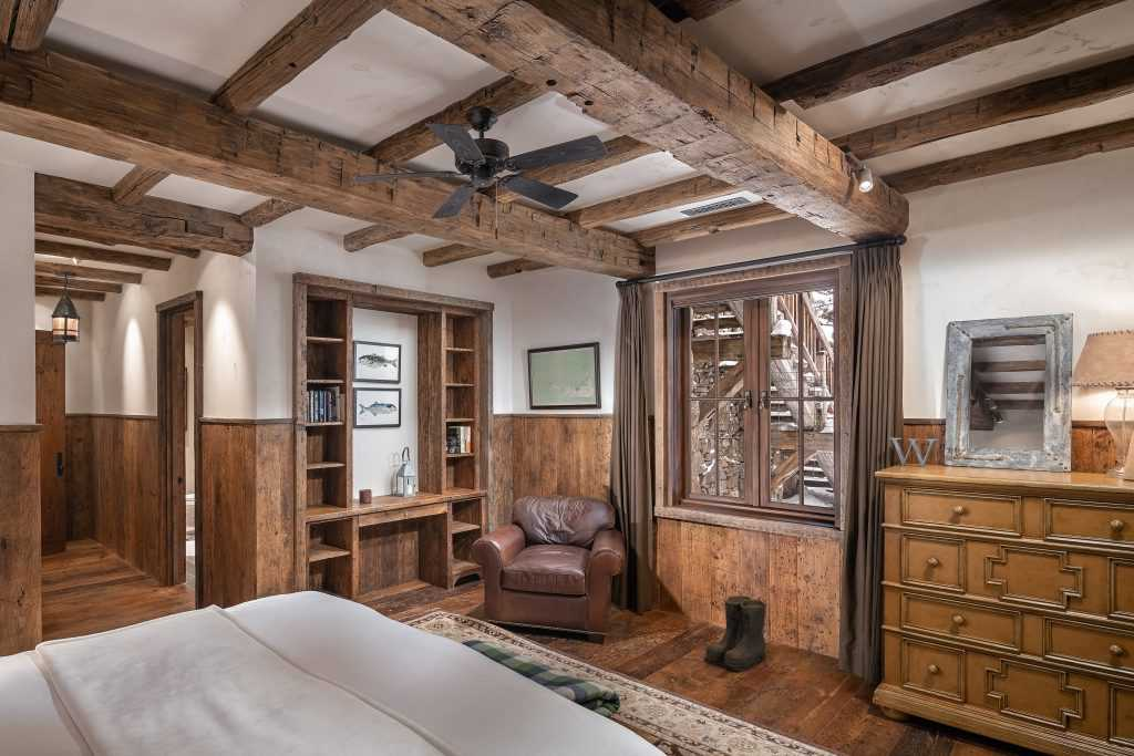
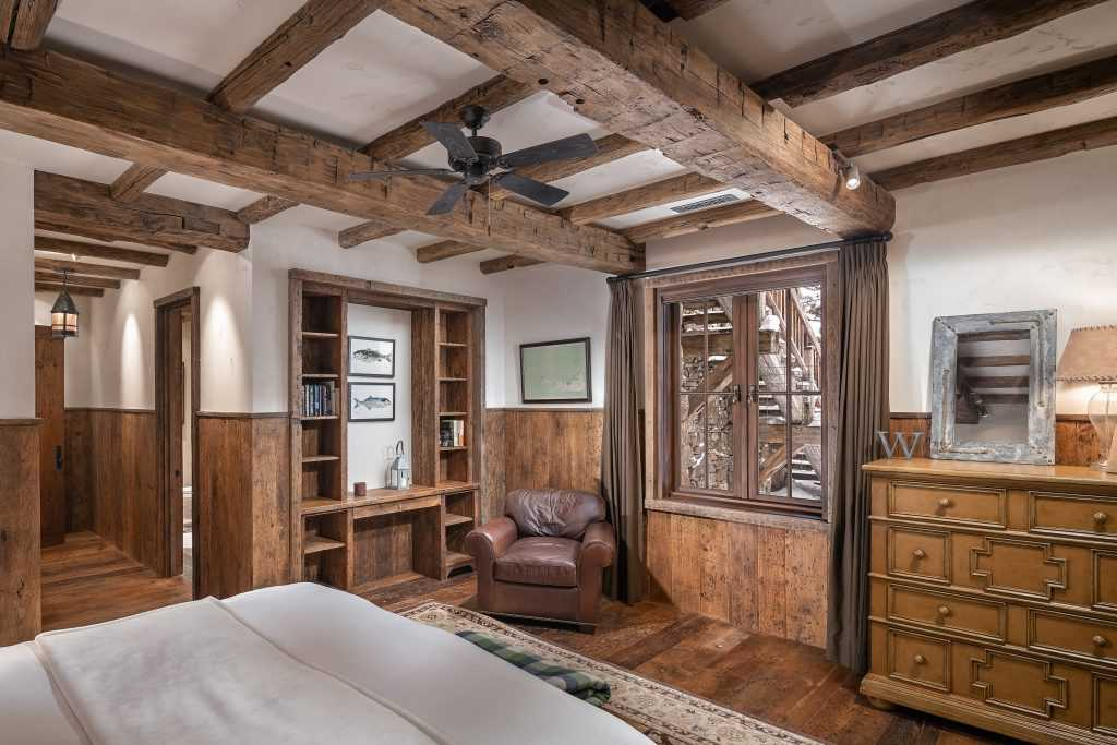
- boots [703,594,767,672]
